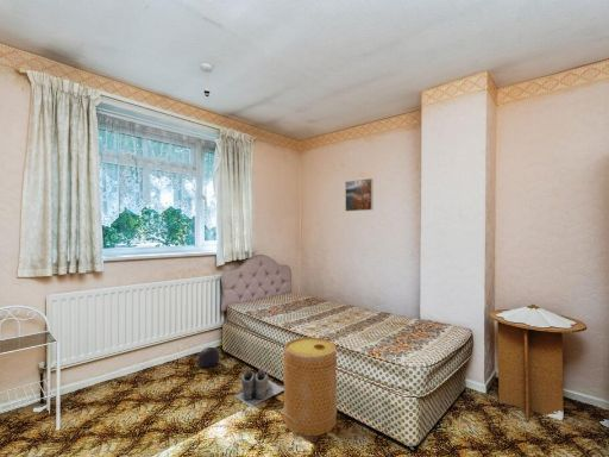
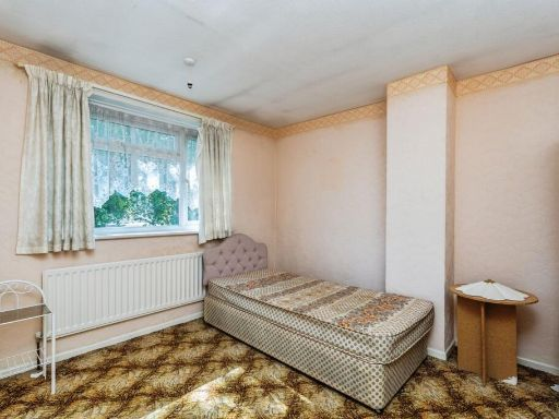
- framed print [344,177,373,212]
- ball [196,346,221,369]
- boots [233,368,284,408]
- basket [282,337,338,437]
